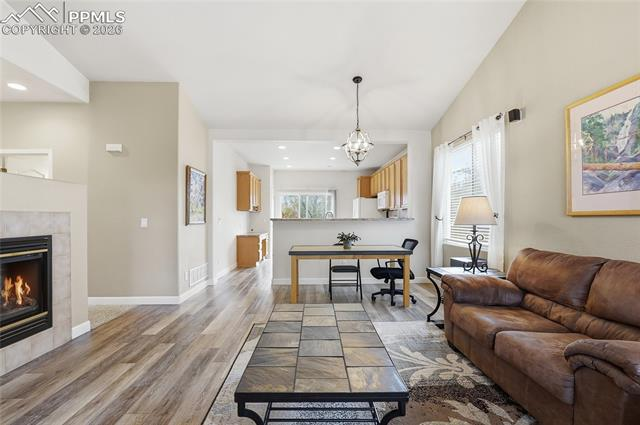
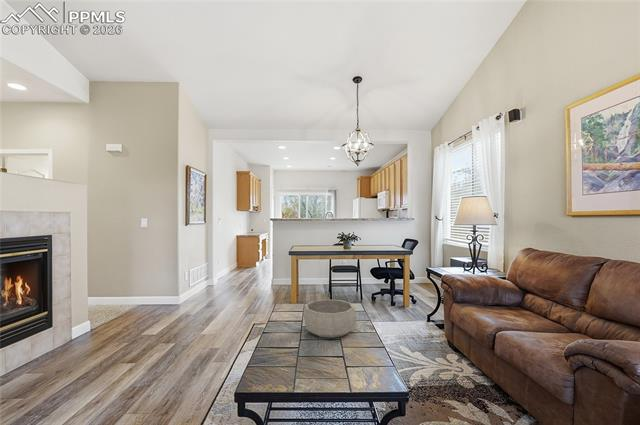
+ decorative bowl [303,298,357,339]
